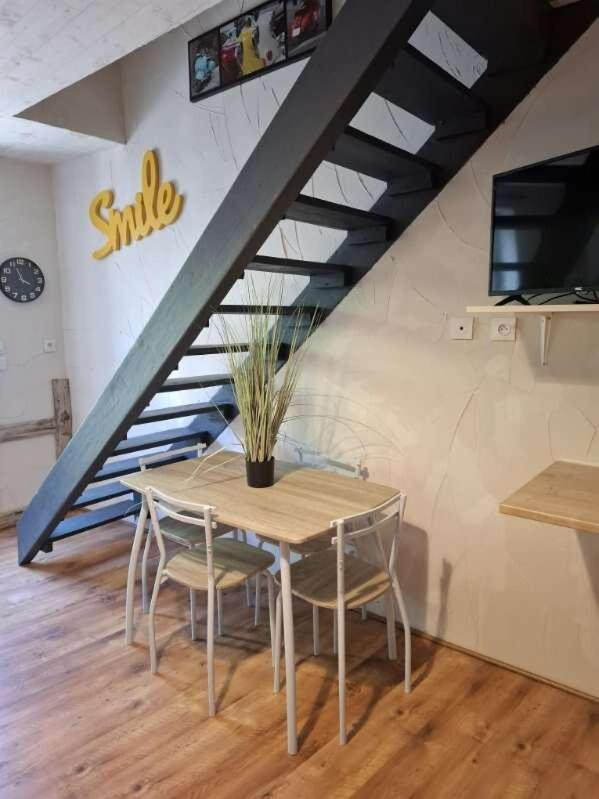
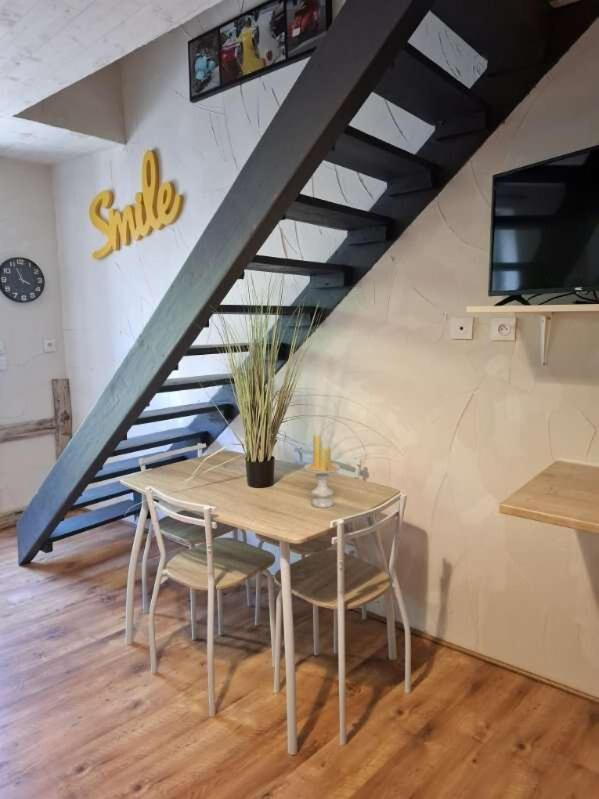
+ candle [303,433,341,509]
